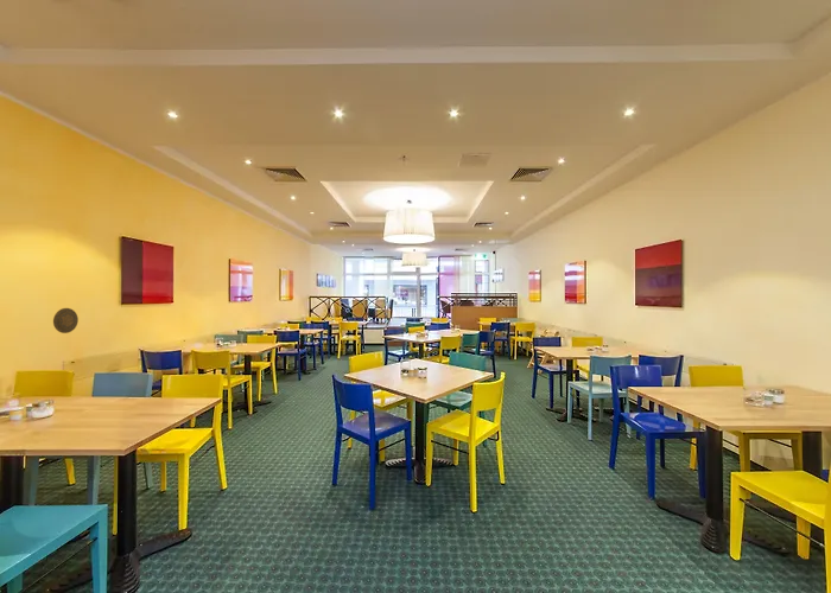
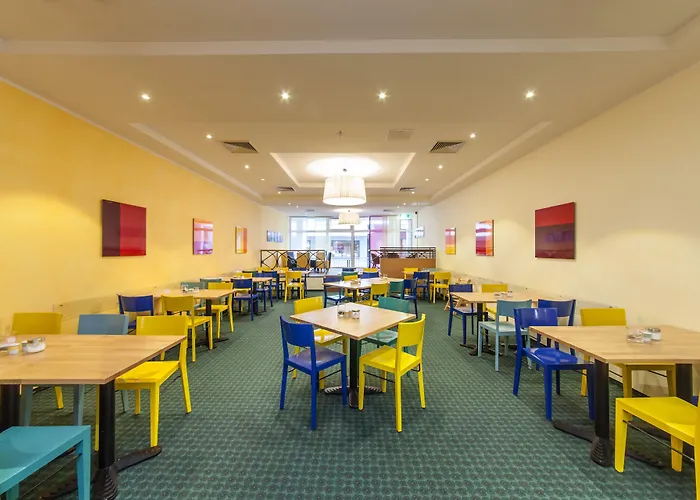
- decorative plate [52,307,80,334]
